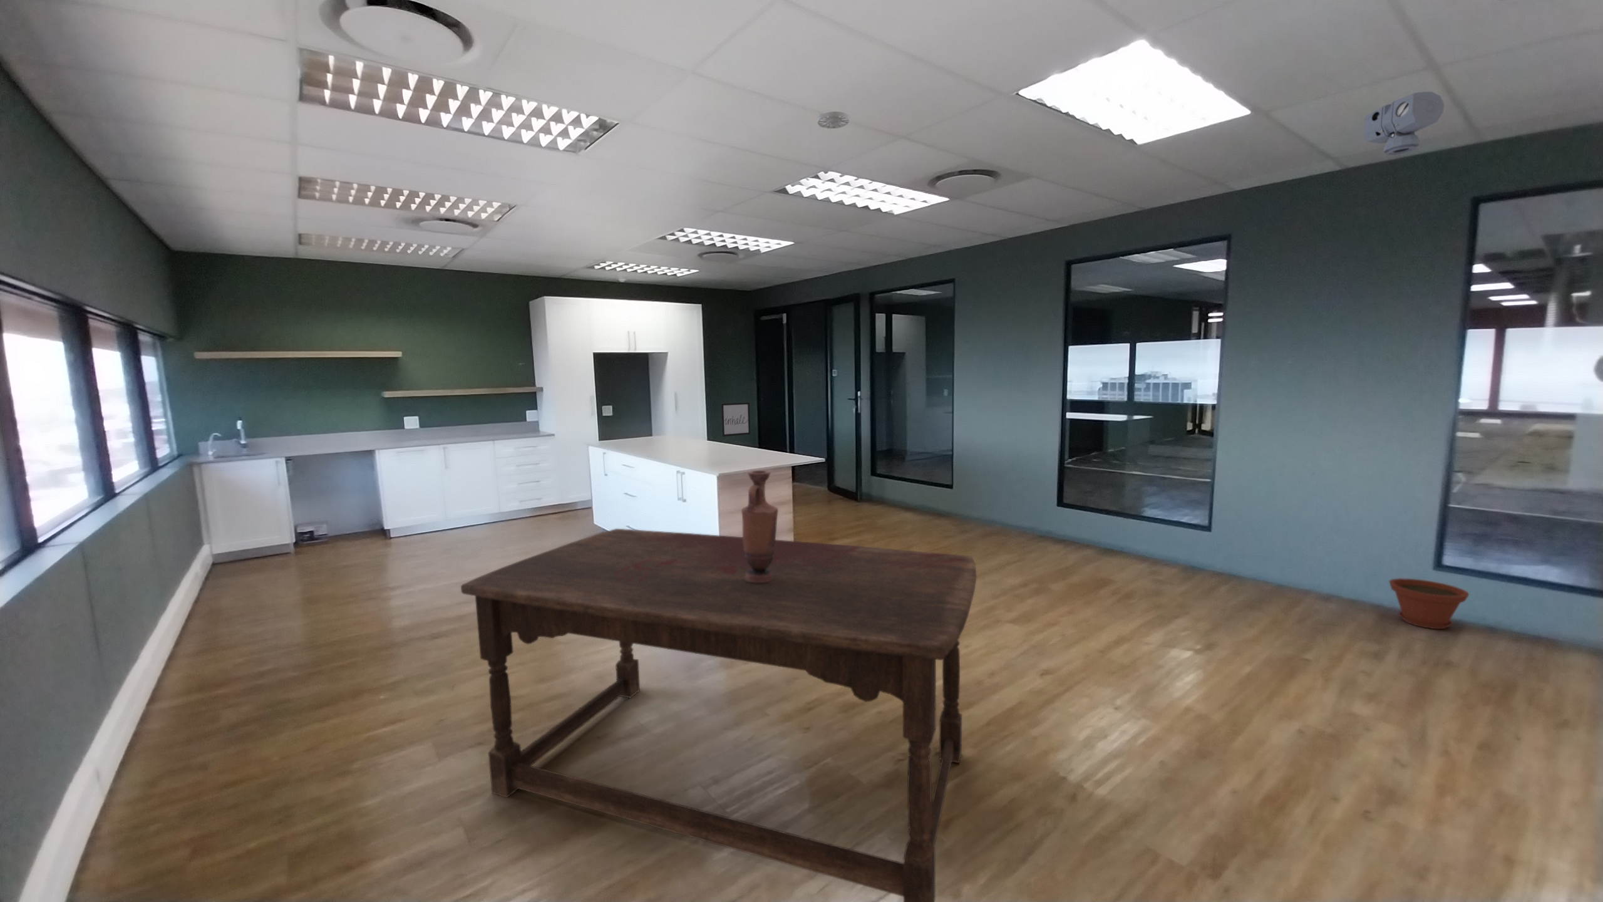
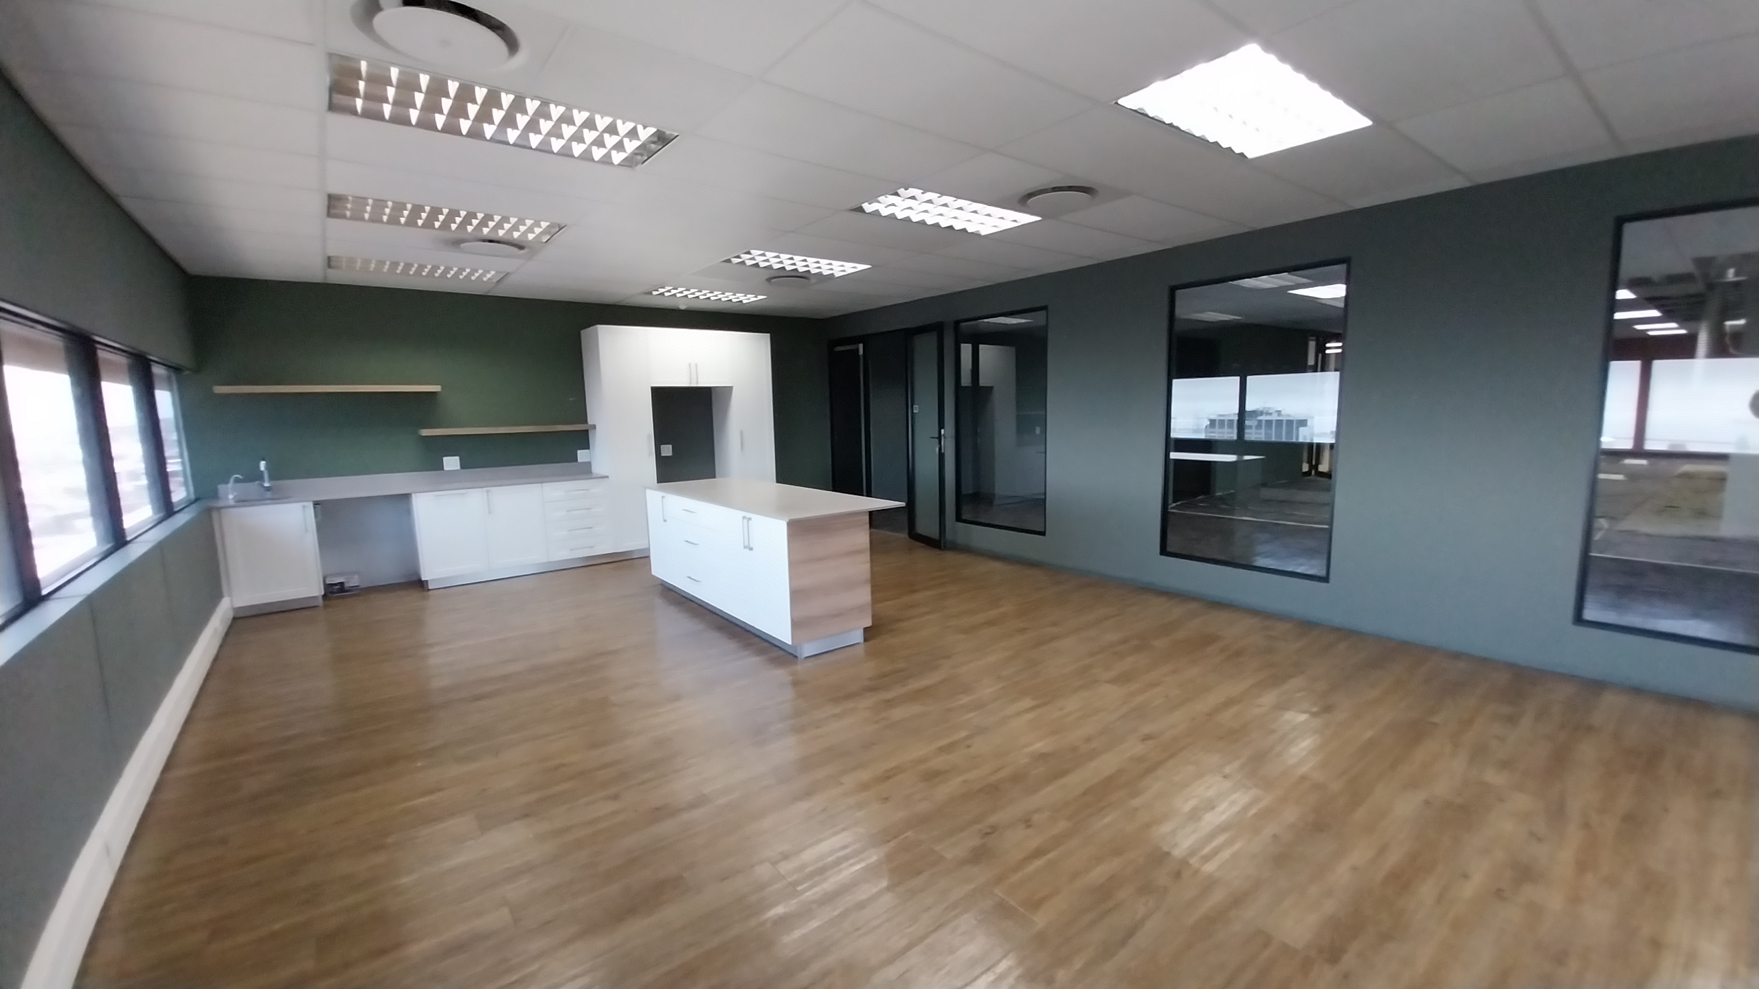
- security camera [1363,90,1444,156]
- dining table [460,528,977,902]
- wall art [721,402,751,437]
- vase [741,470,779,584]
- plant pot [1388,577,1470,630]
- smoke detector [817,111,851,129]
